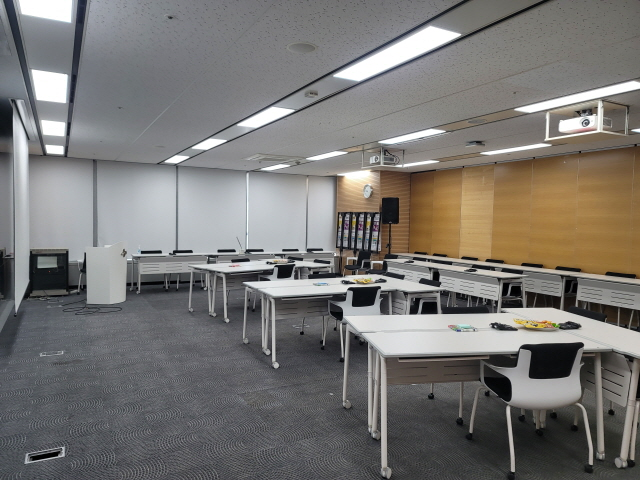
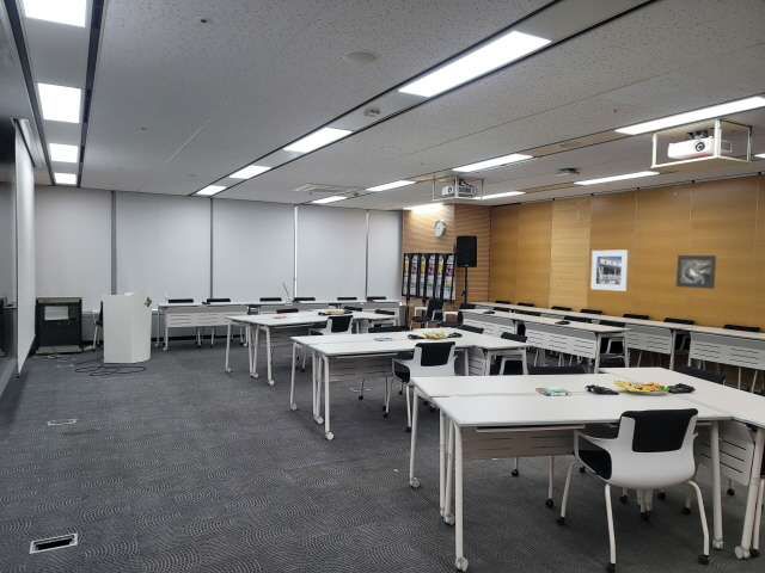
+ framed painting [675,254,717,290]
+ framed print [589,248,629,292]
